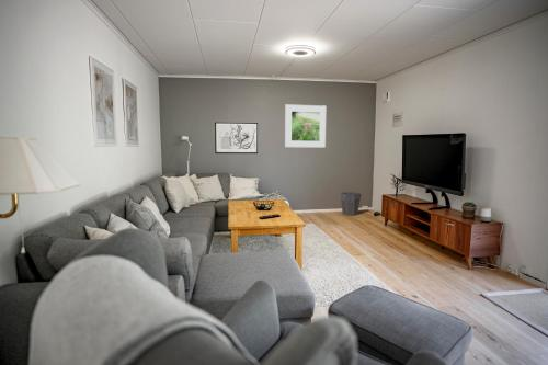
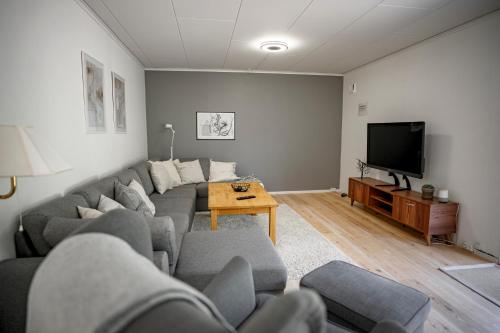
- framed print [284,104,327,148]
- waste bin [340,191,362,216]
